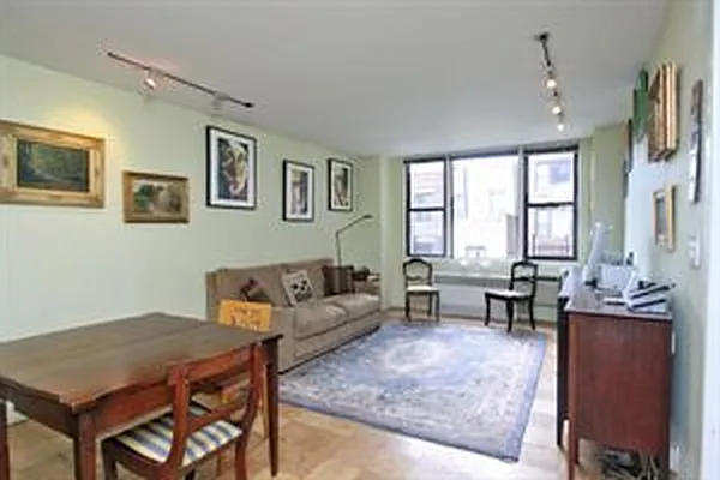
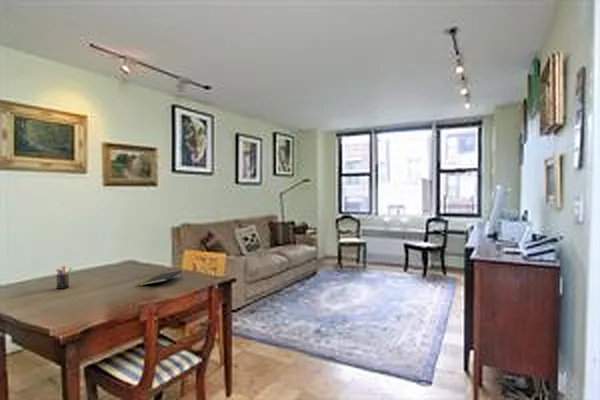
+ notepad [138,269,183,287]
+ pen holder [55,265,73,290]
